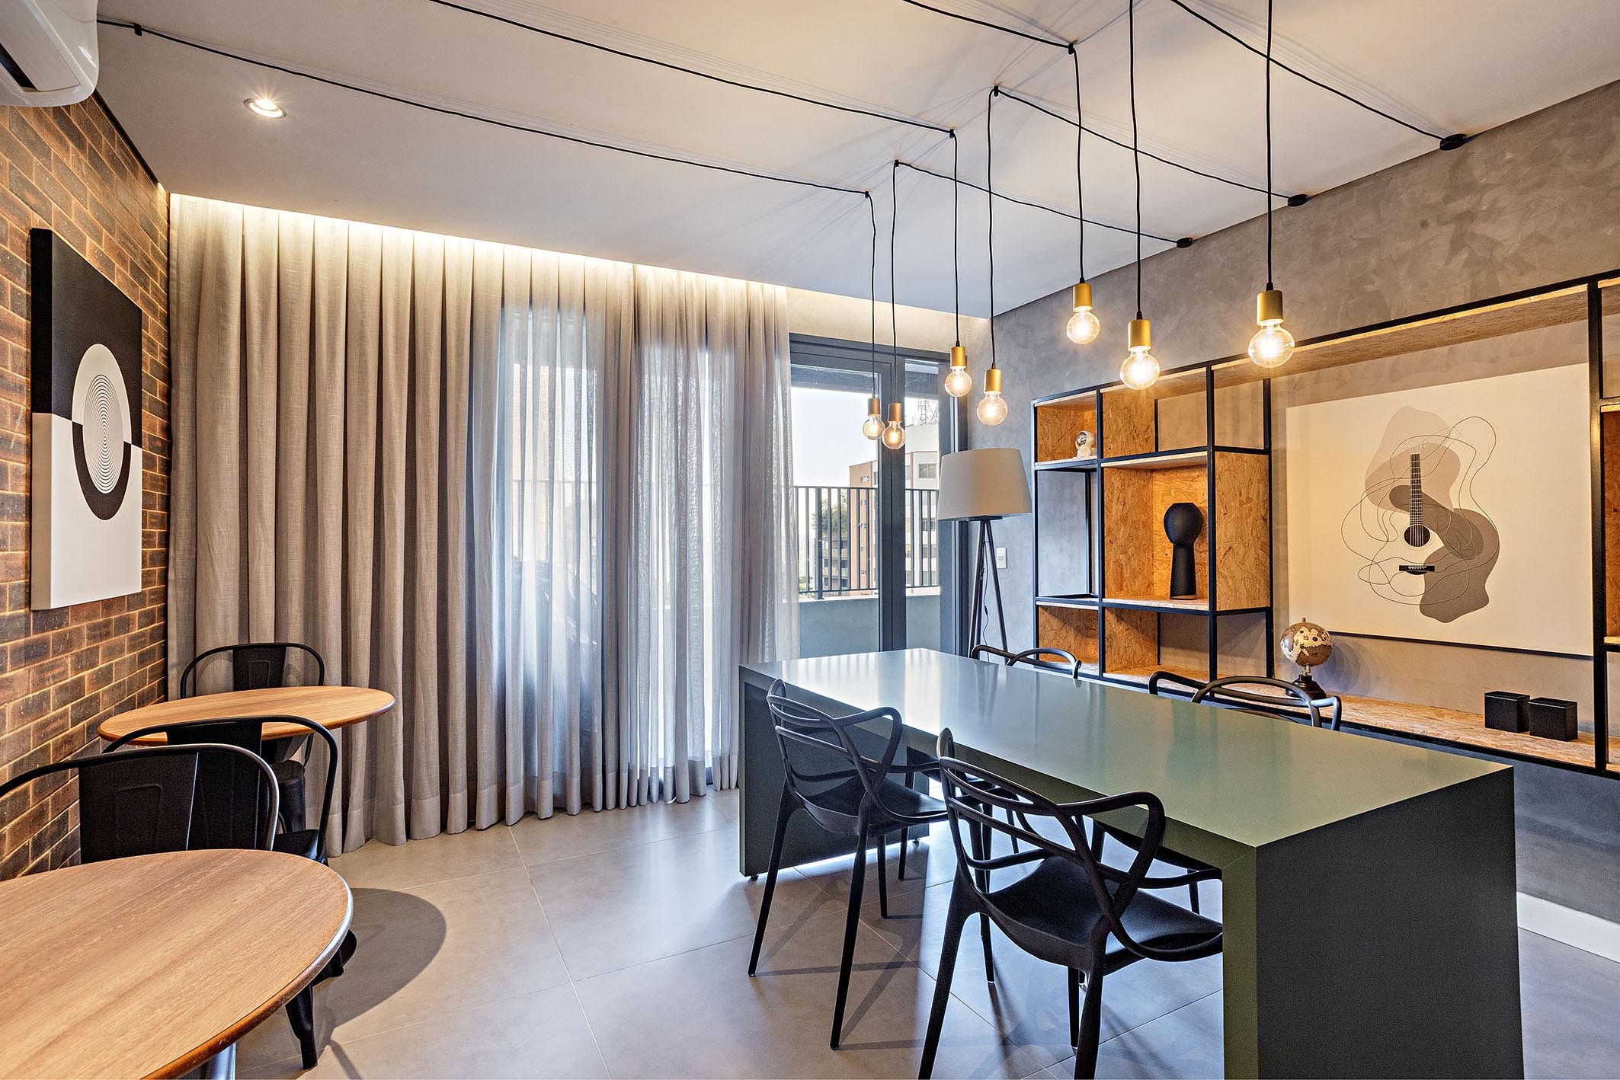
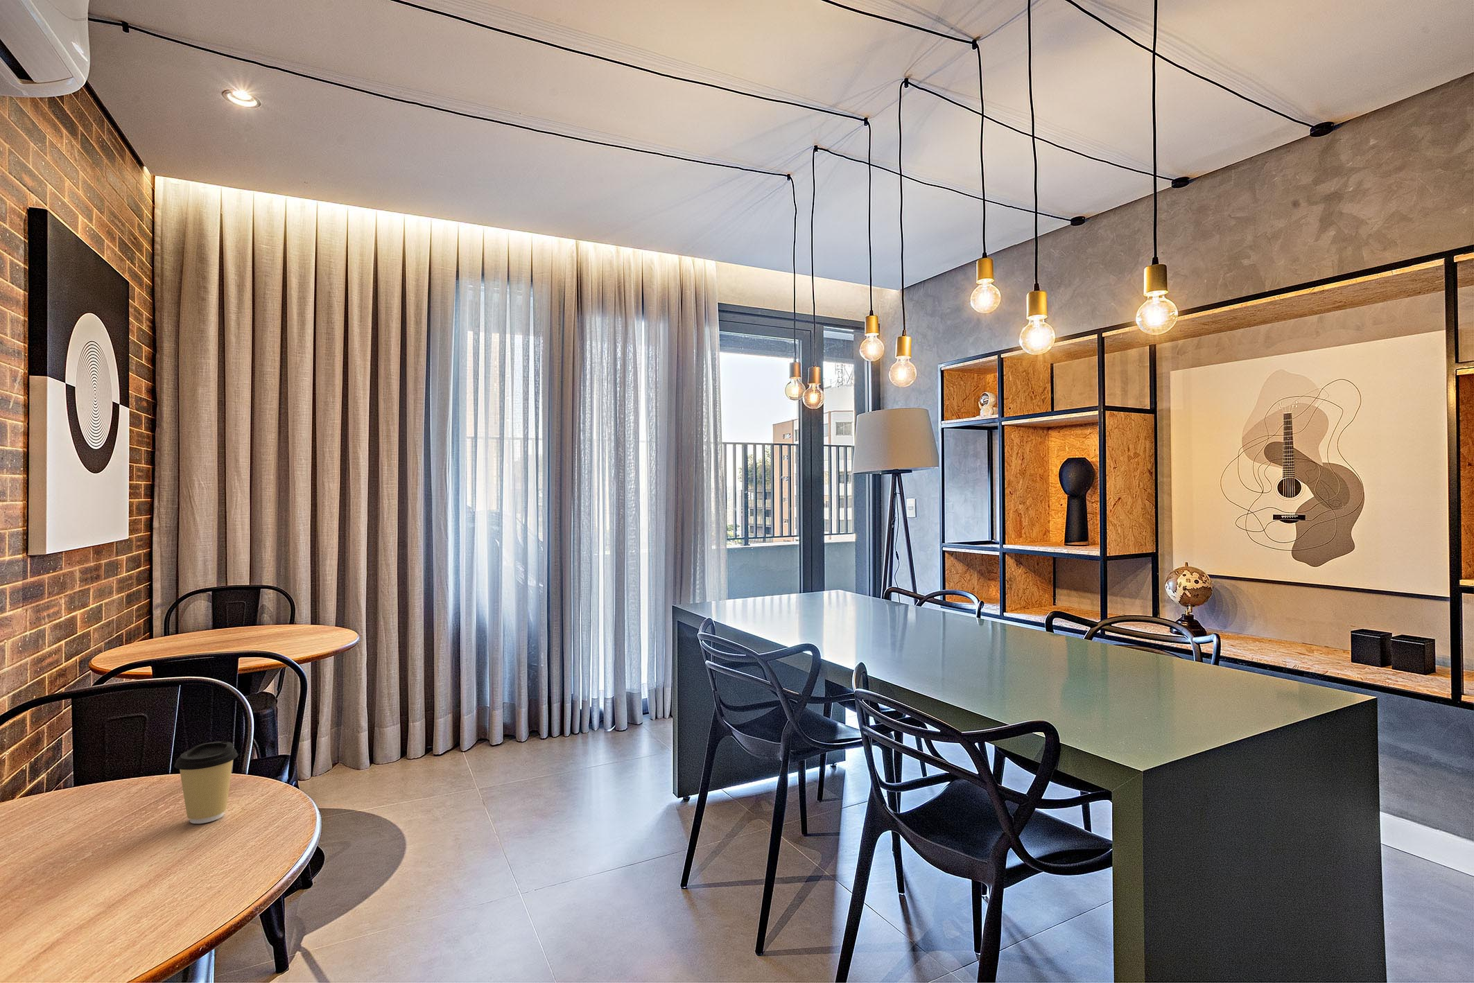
+ coffee cup [173,741,238,824]
